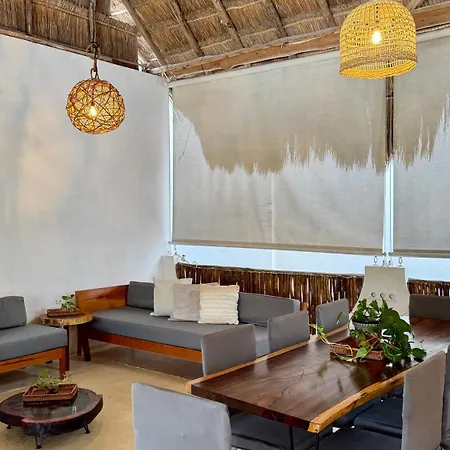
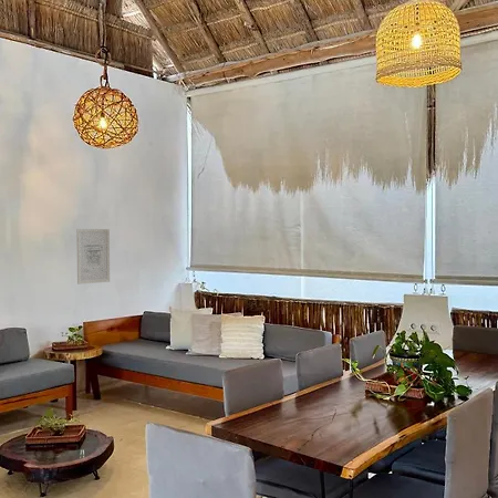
+ wall art [75,228,111,286]
